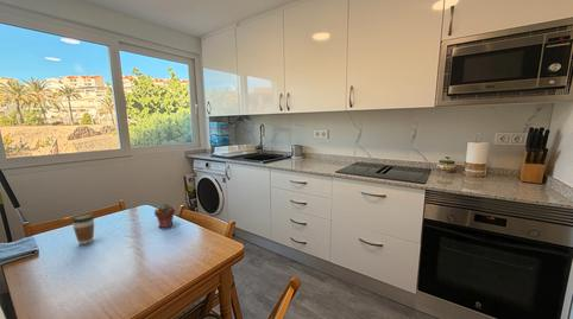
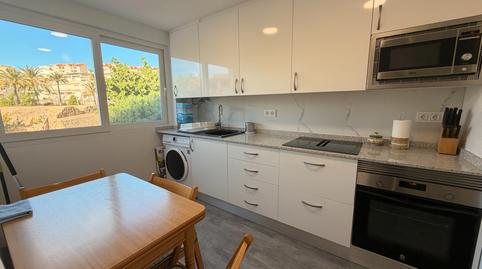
- coffee cup [71,212,95,245]
- potted succulent [153,202,176,229]
